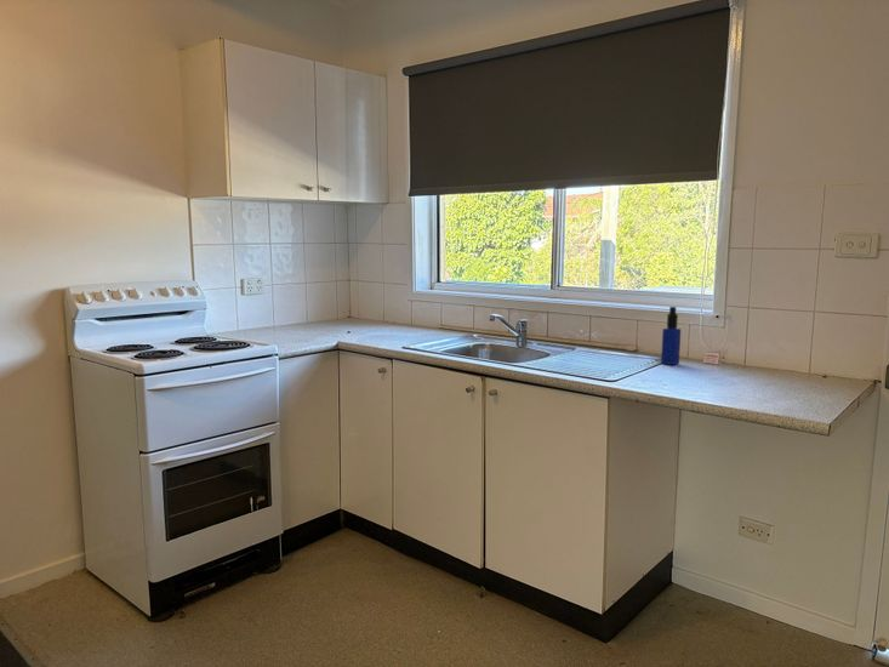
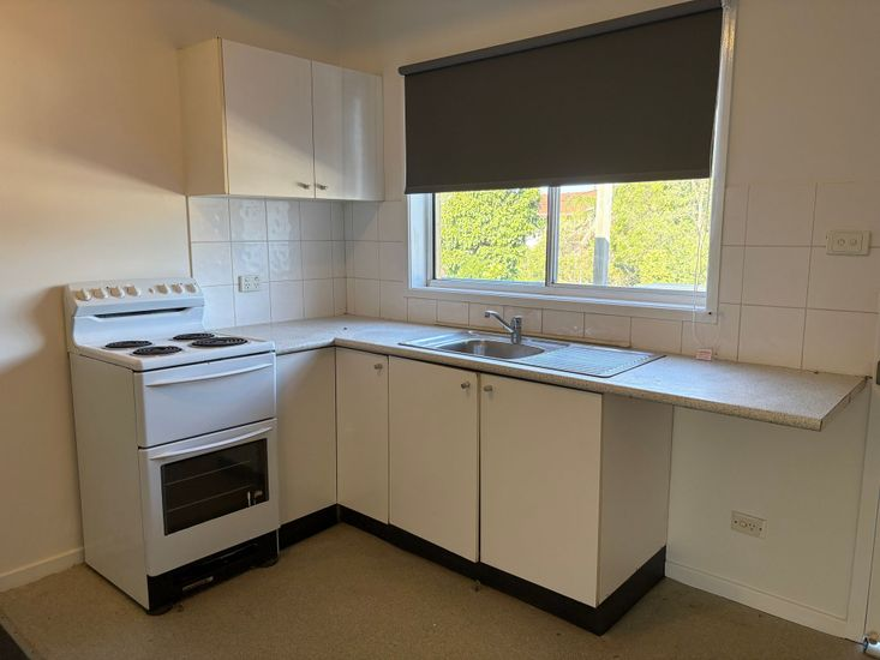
- bottle [660,306,682,366]
